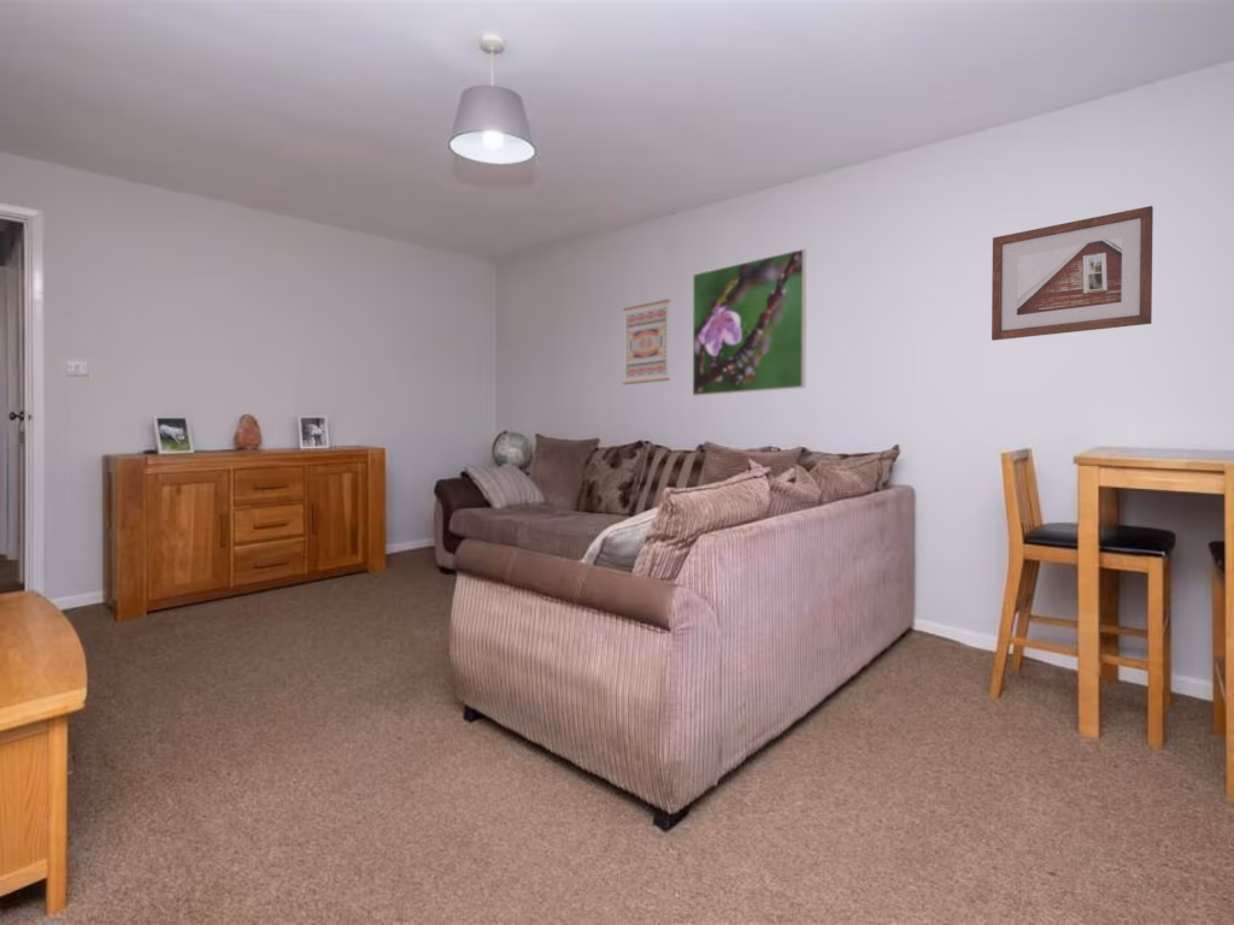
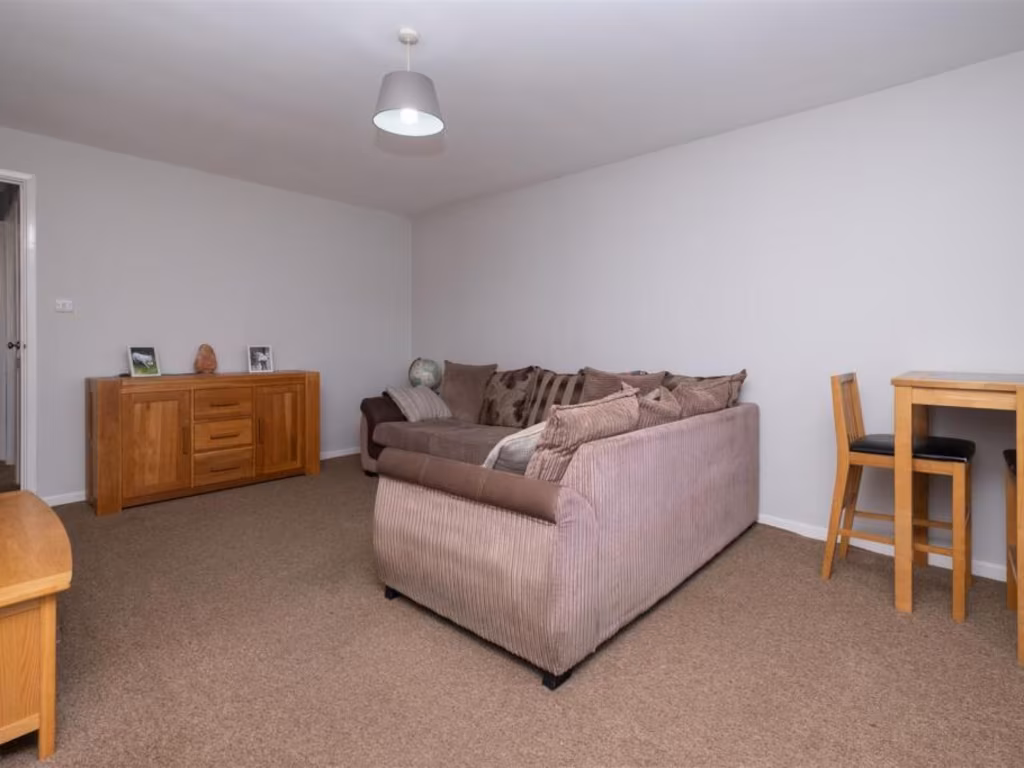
- picture frame [991,205,1154,342]
- wall art [622,299,671,385]
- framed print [692,248,807,397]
